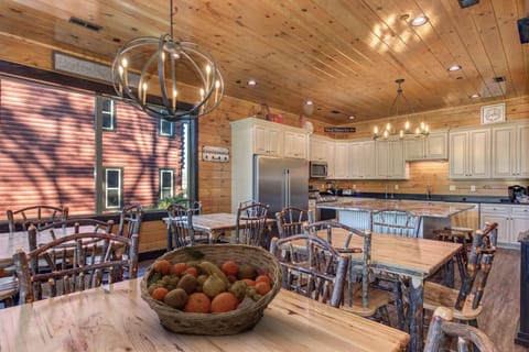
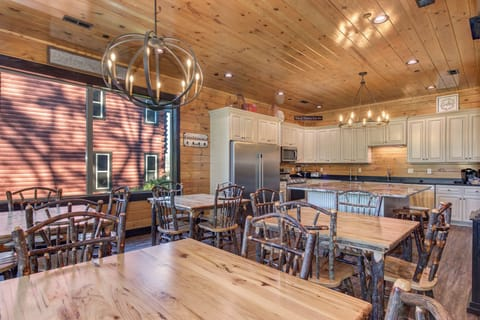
- fruit basket [139,243,285,338]
